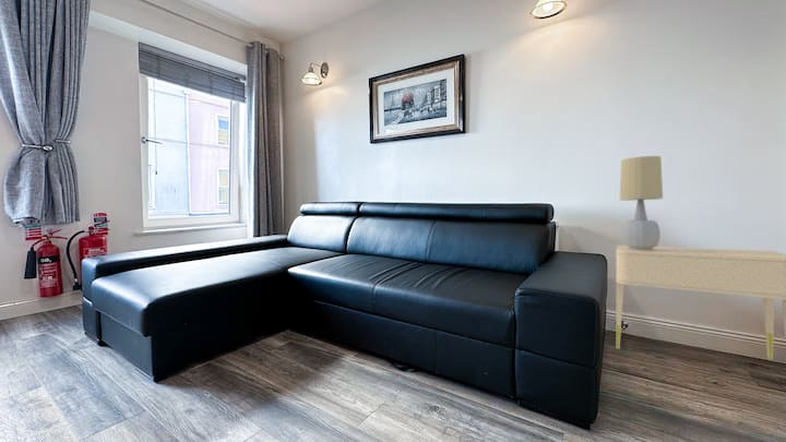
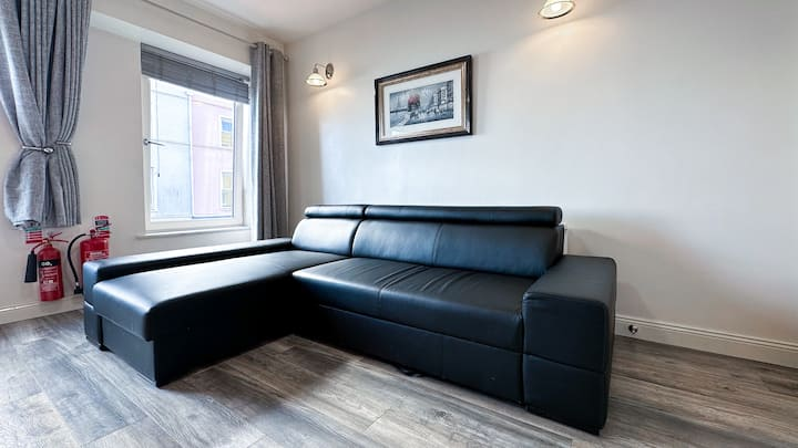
- table lamp [619,155,664,251]
- nightstand [615,244,786,361]
